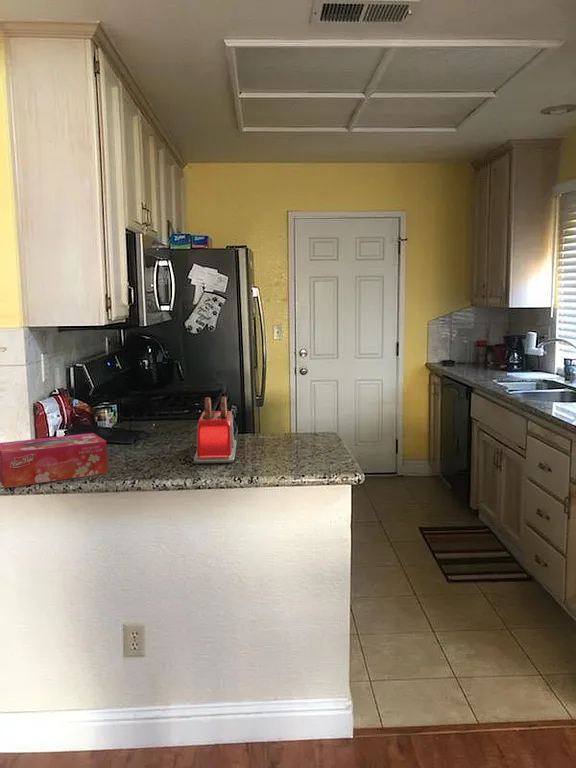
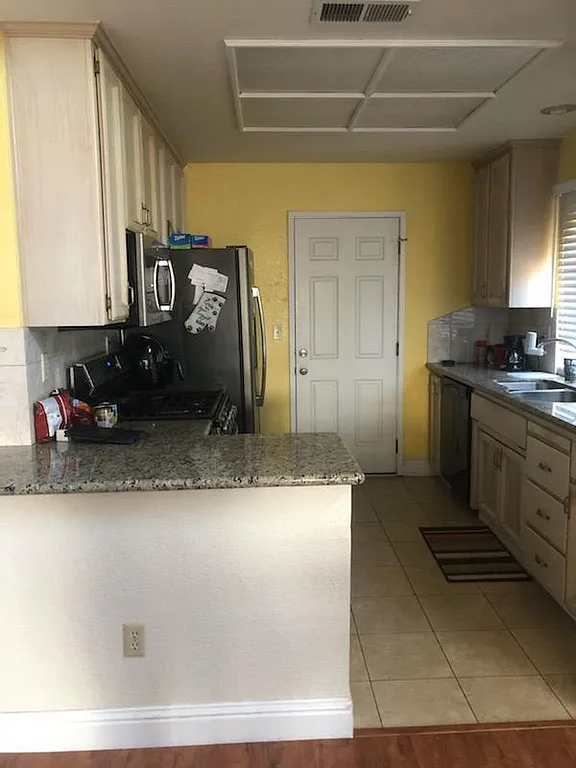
- toaster [193,396,237,464]
- tissue box [0,432,109,489]
